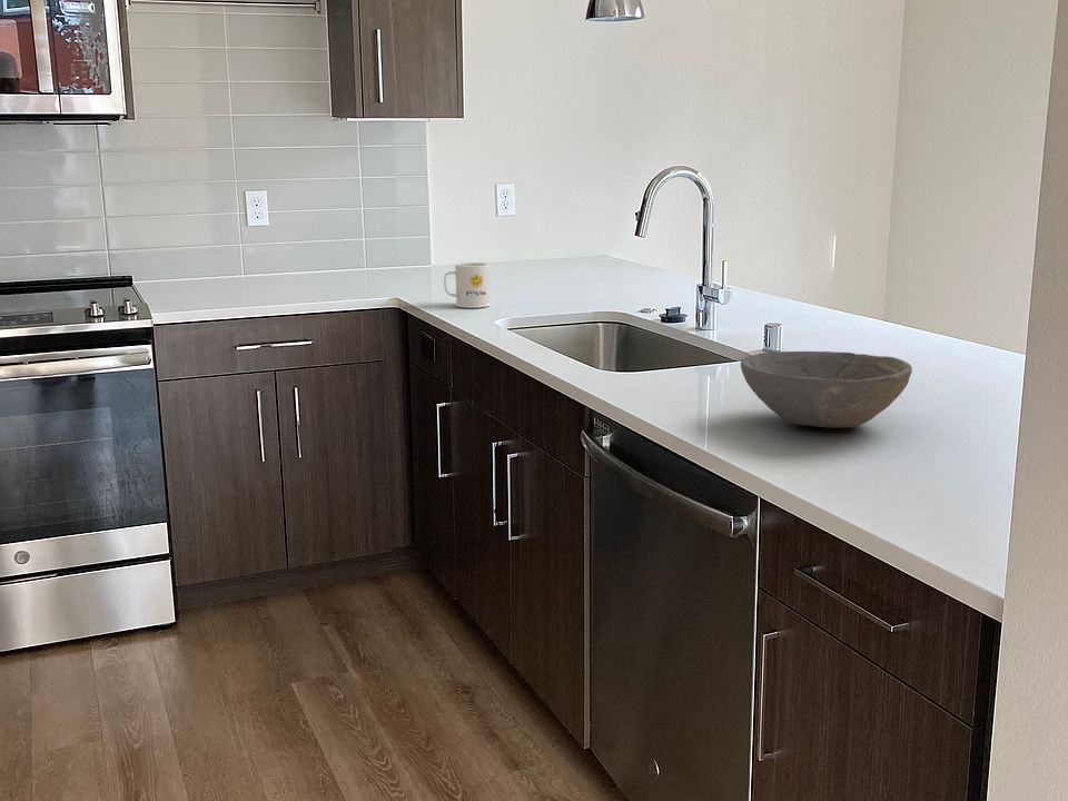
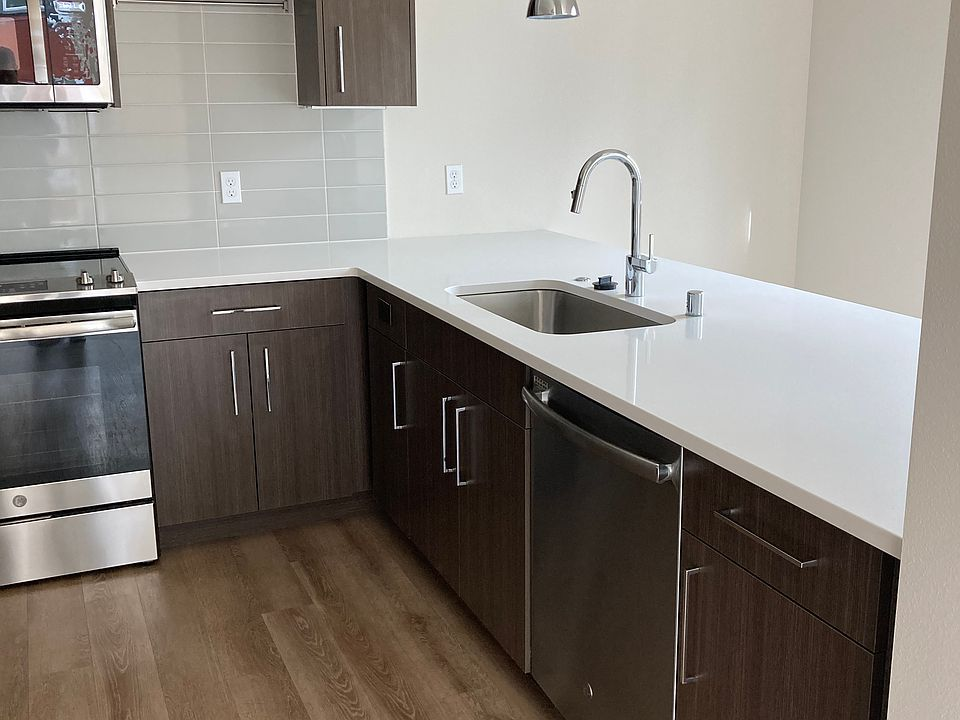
- mug [443,261,492,309]
- bowl [740,350,913,429]
